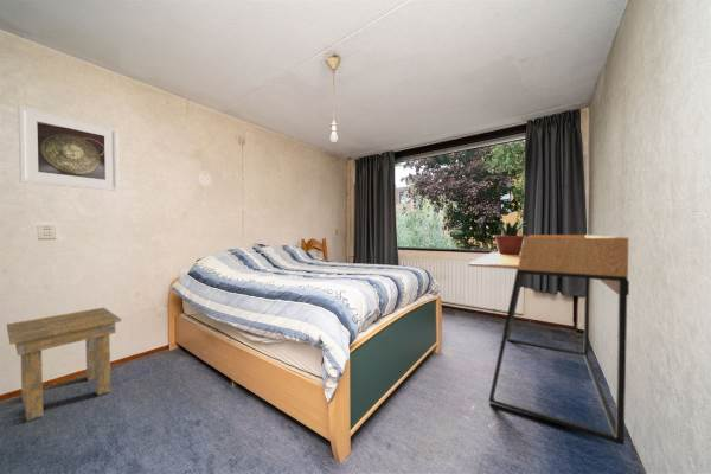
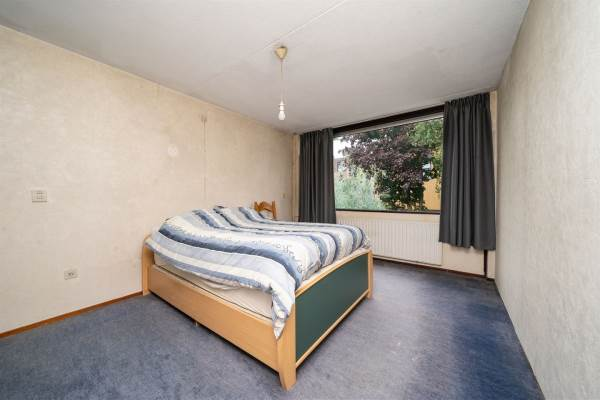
- potted plant [492,219,532,255]
- desk [467,233,630,446]
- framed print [17,104,120,192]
- side table [6,307,122,423]
